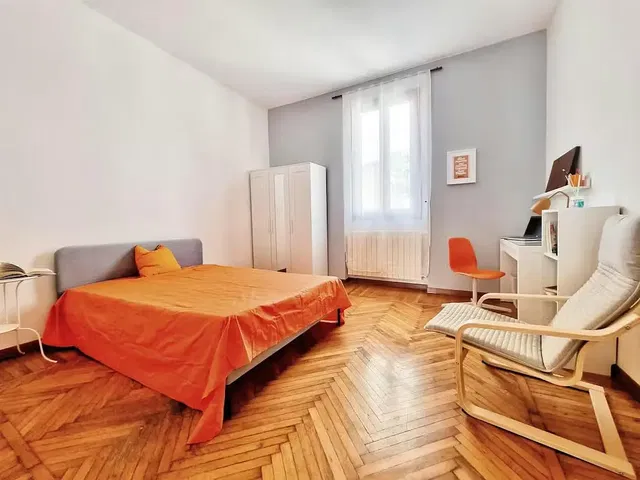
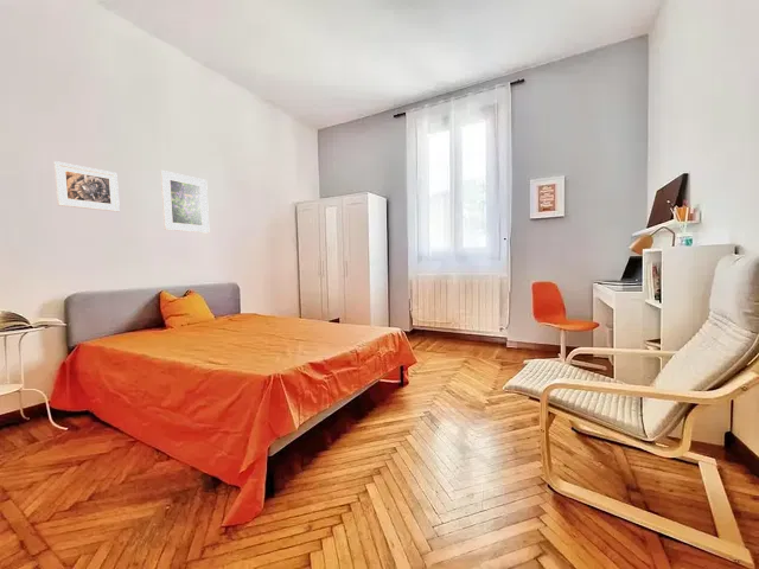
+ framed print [159,170,210,235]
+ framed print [53,160,121,213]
